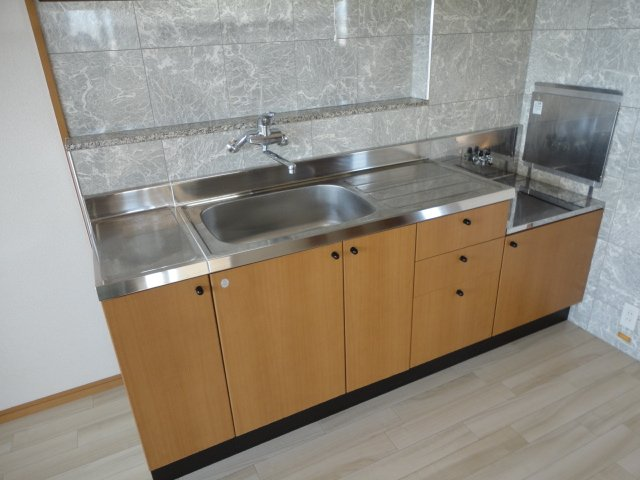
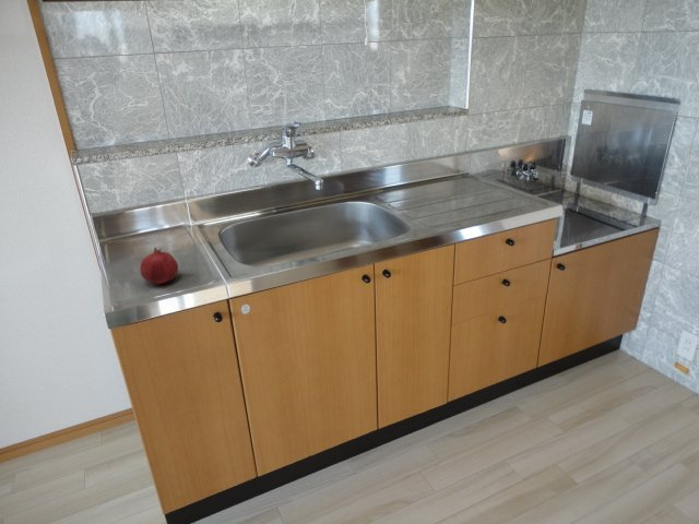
+ fruit [139,247,179,285]
